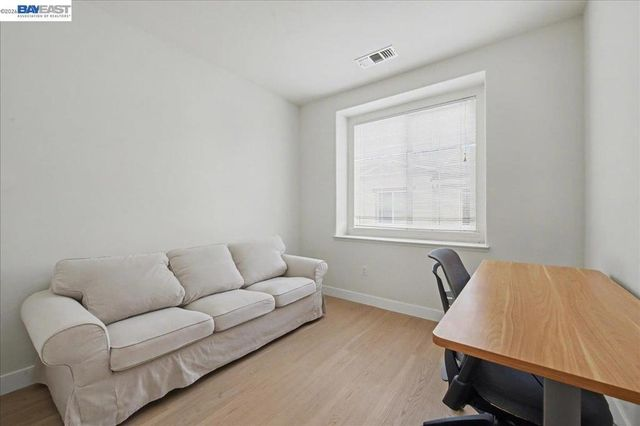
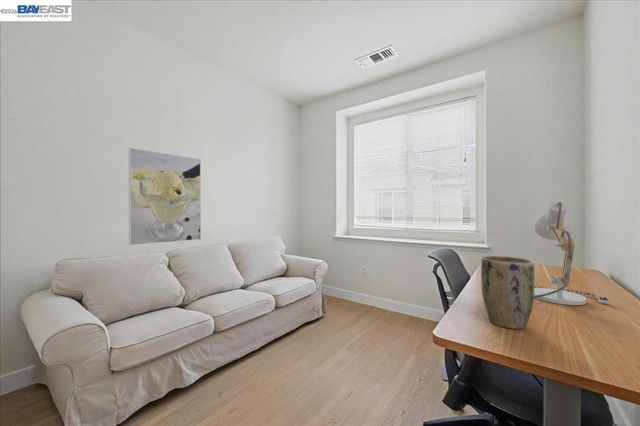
+ plant pot [480,255,536,330]
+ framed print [128,147,202,246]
+ desk lamp [532,199,610,306]
